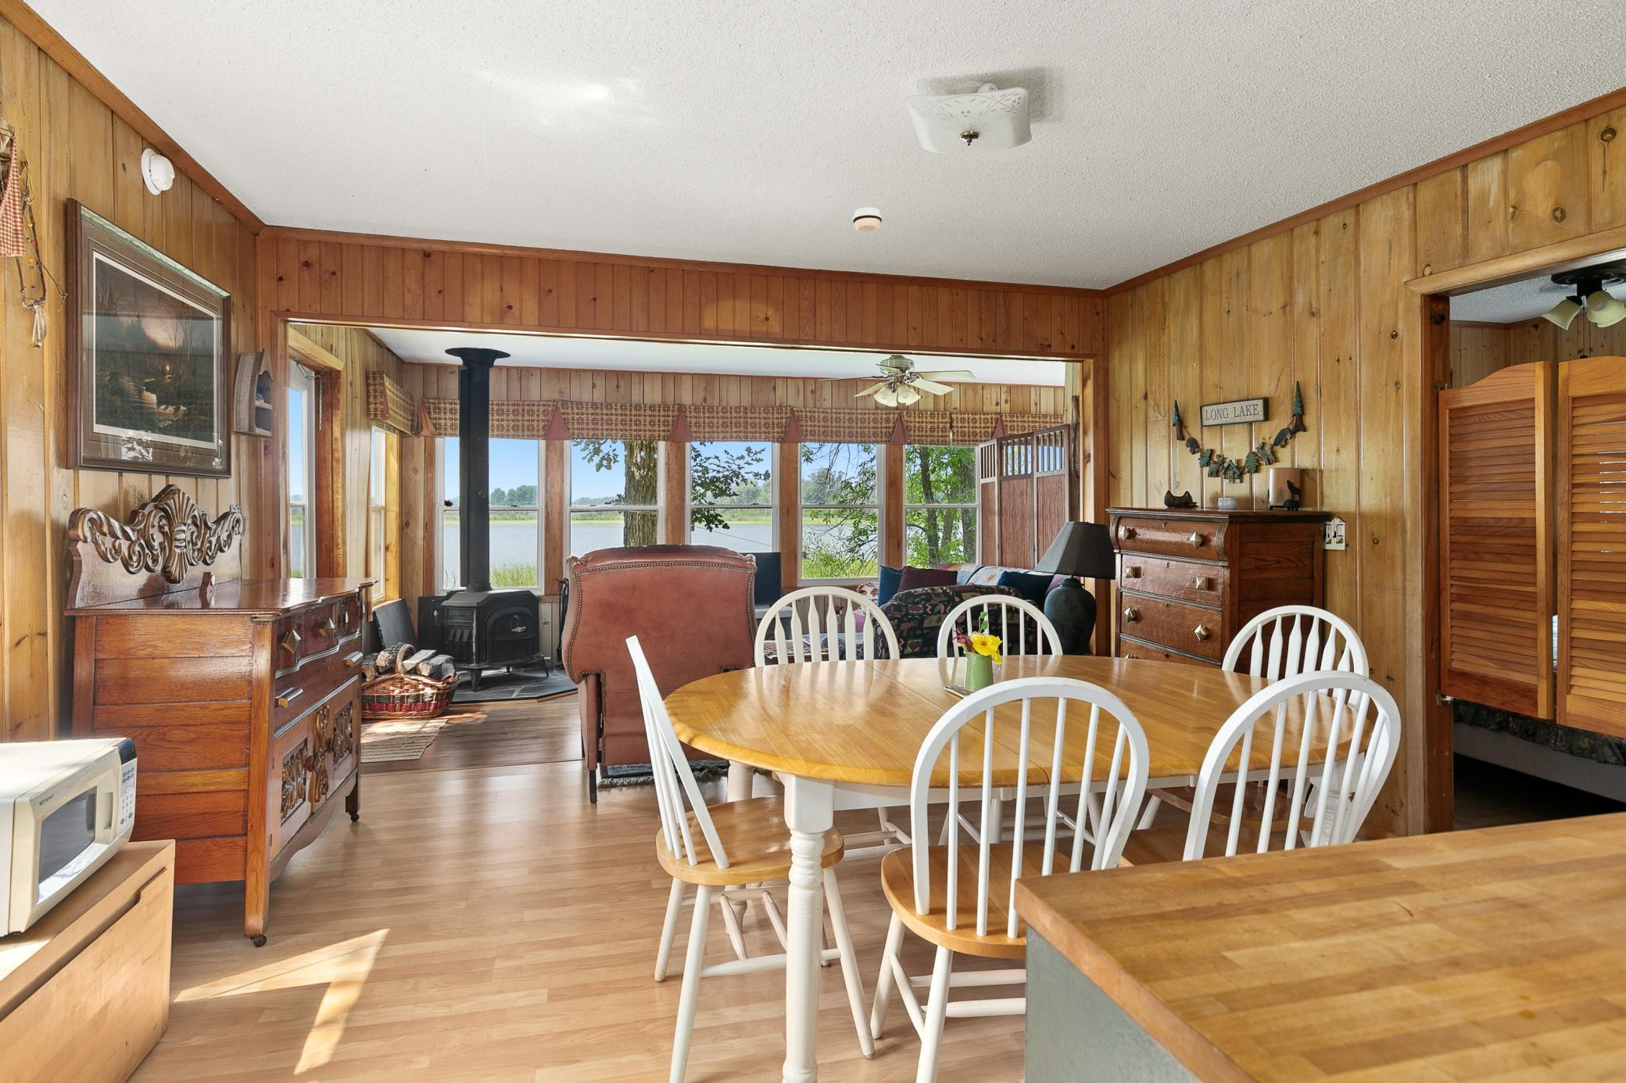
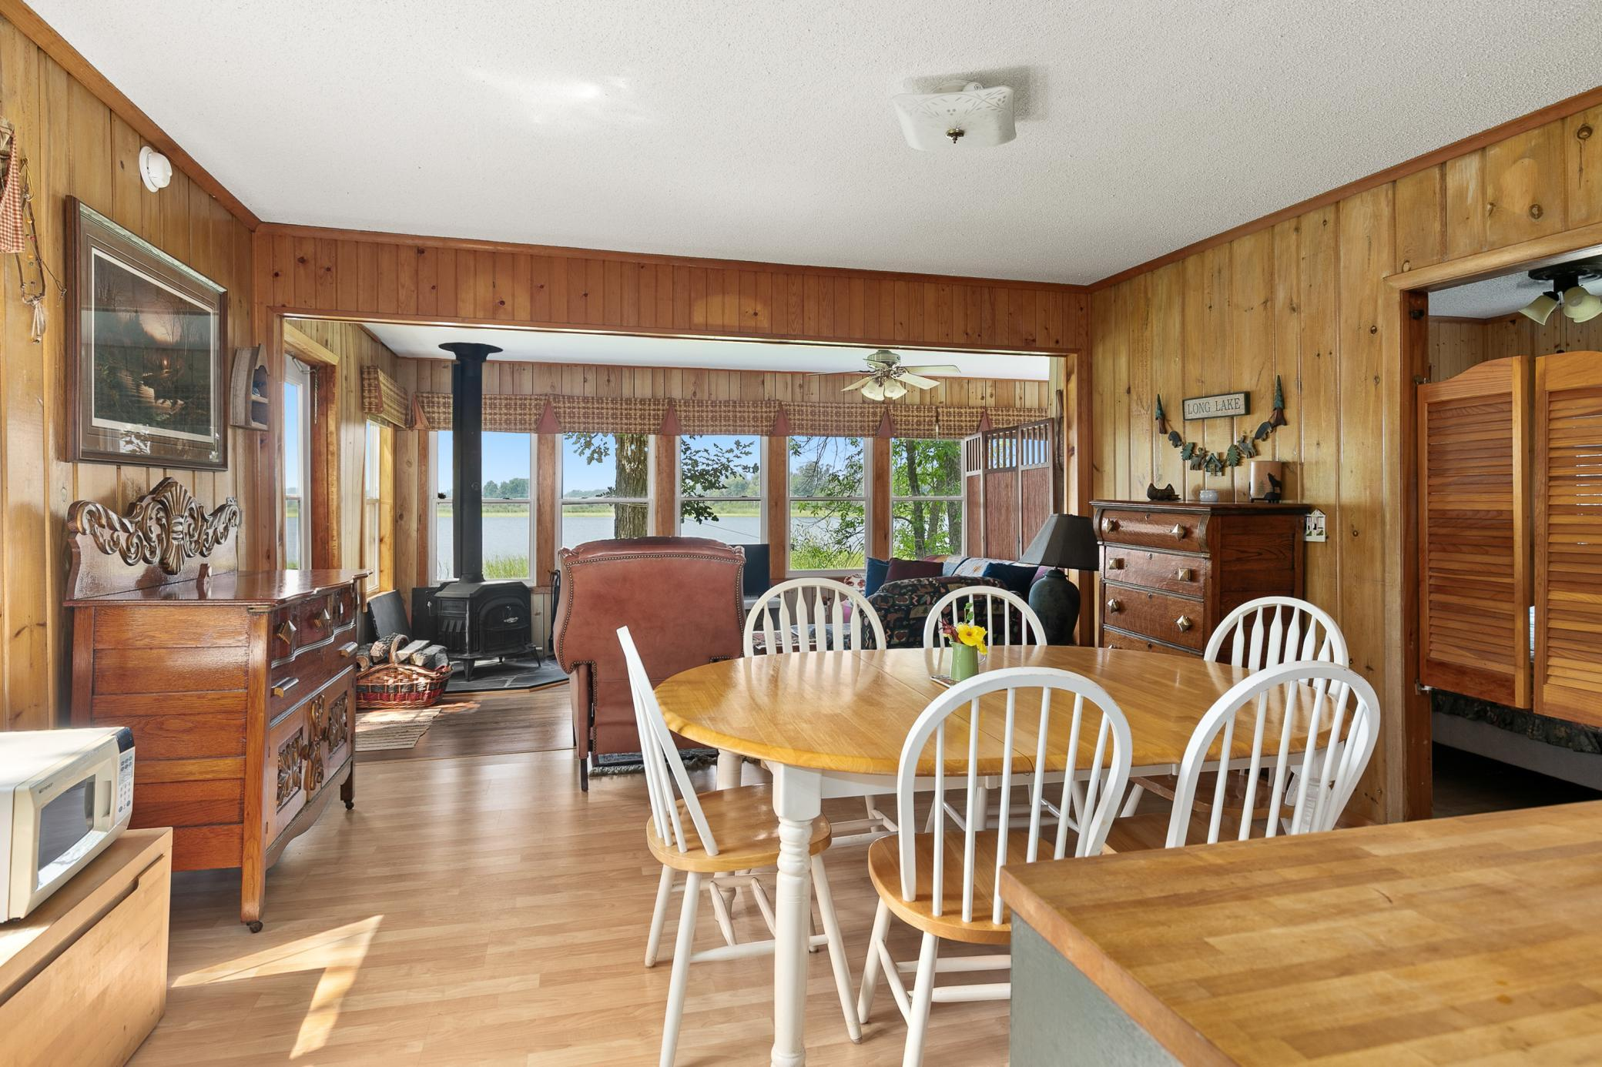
- smoke detector [852,207,883,233]
